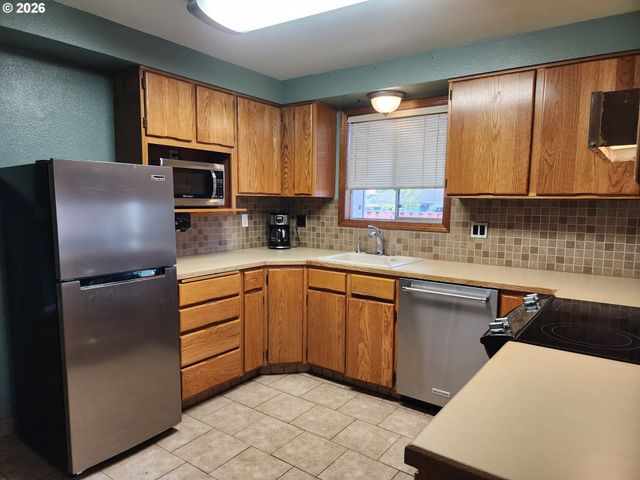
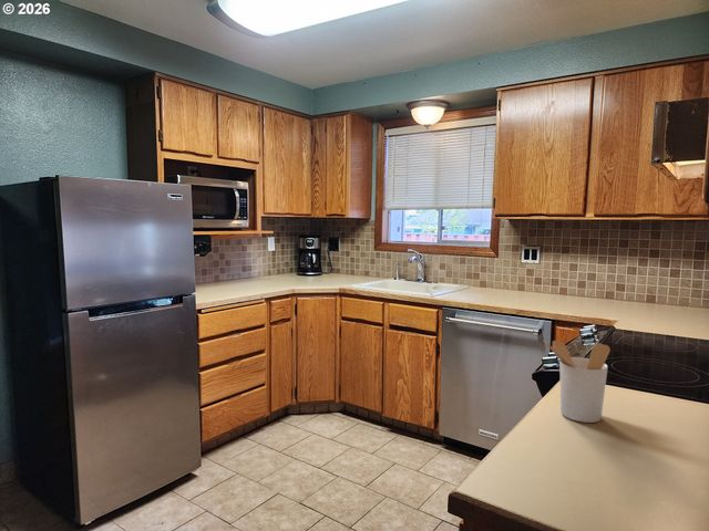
+ utensil holder [543,340,612,424]
